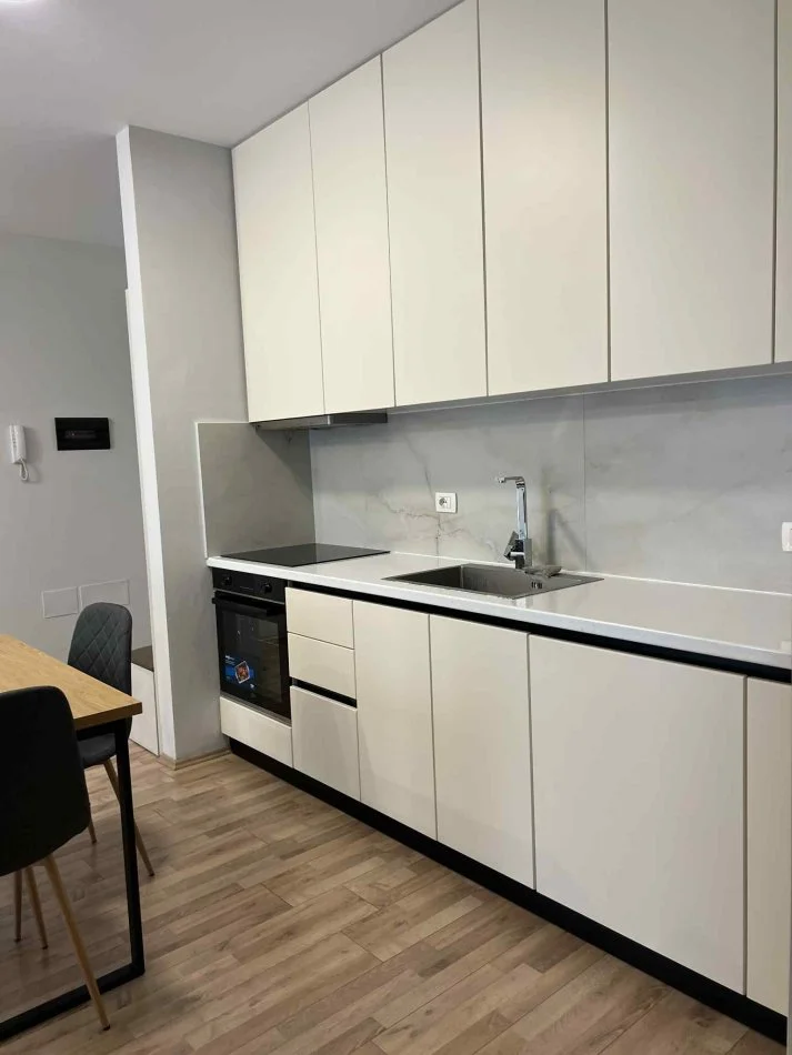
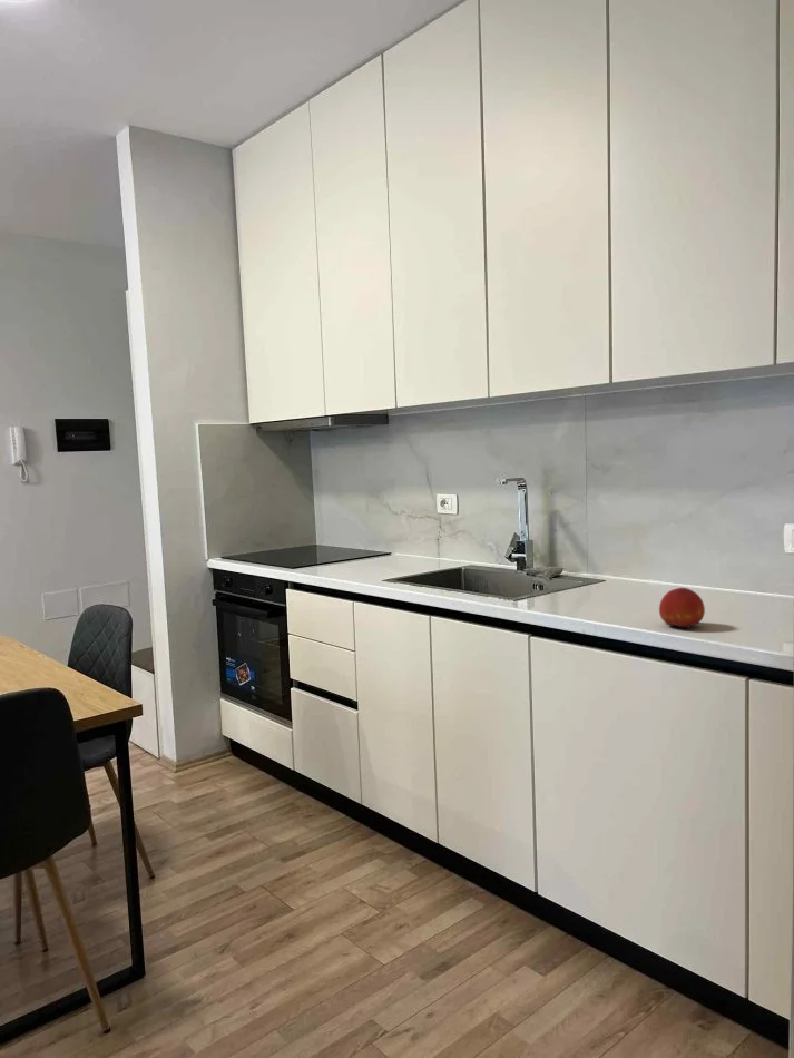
+ fruit [658,587,706,630]
